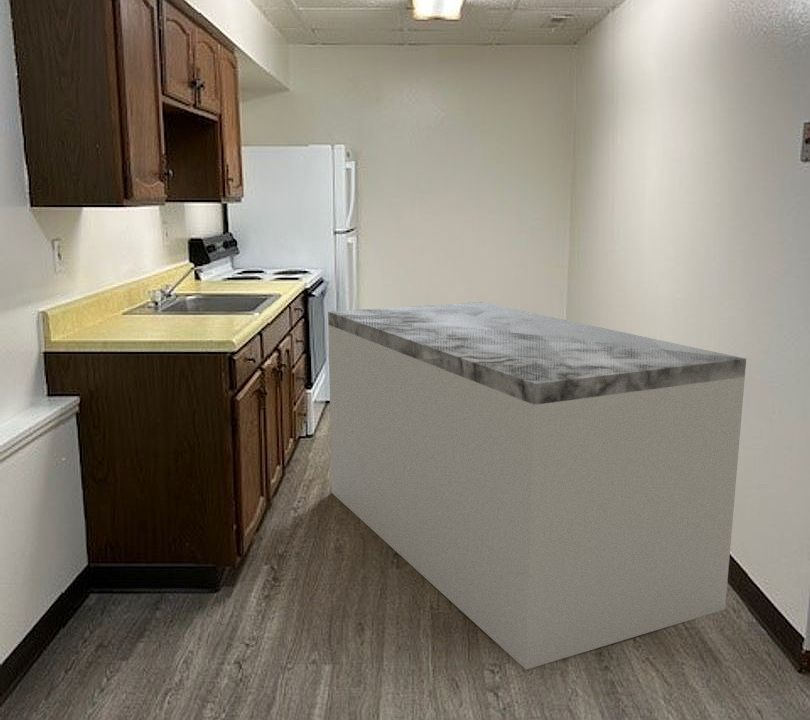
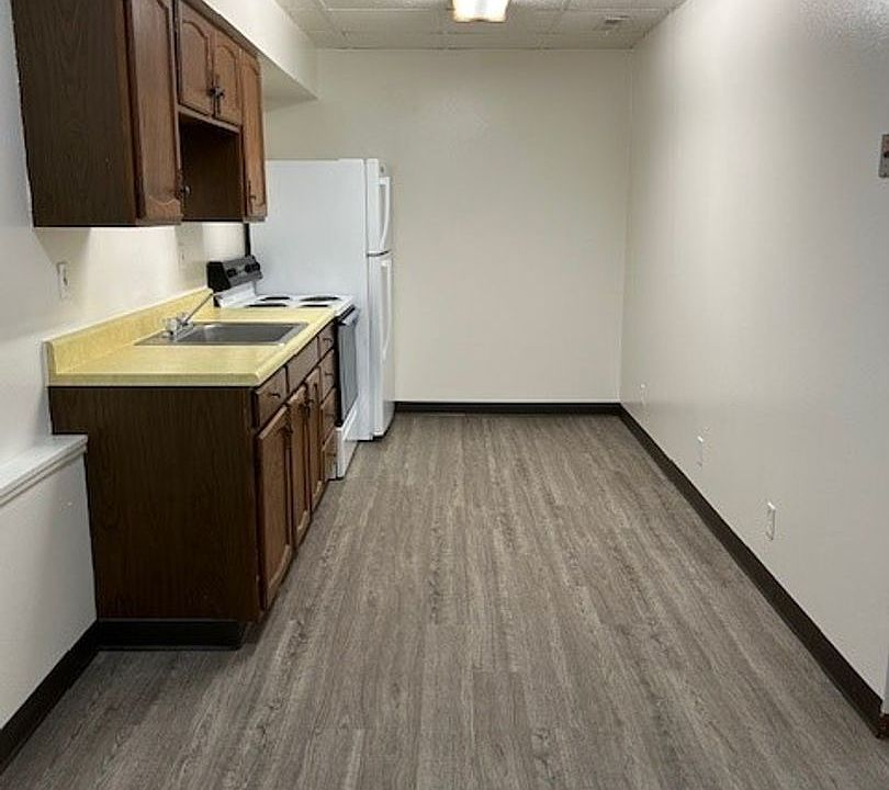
- dining table [327,301,747,670]
